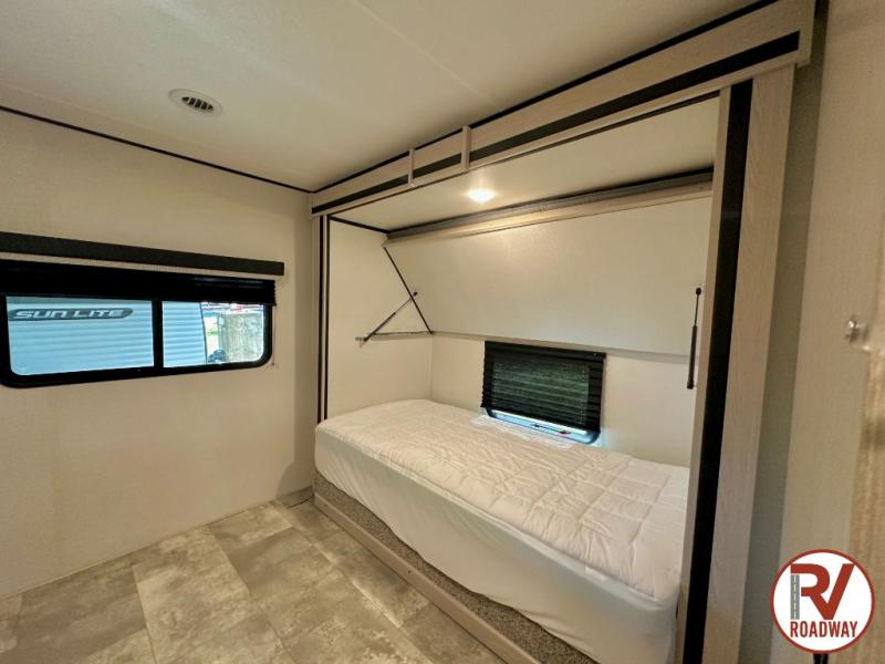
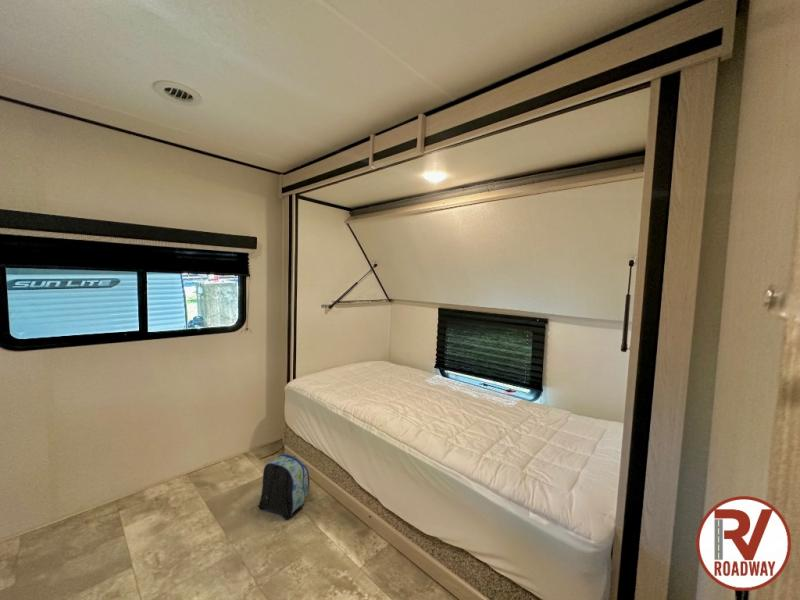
+ backpack [257,453,310,521]
